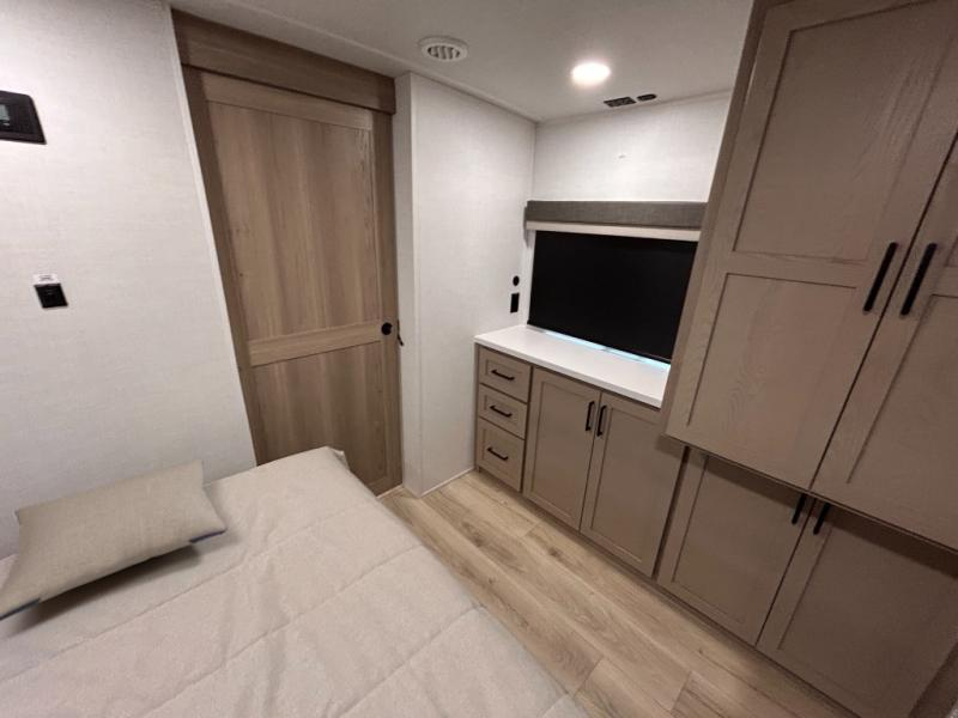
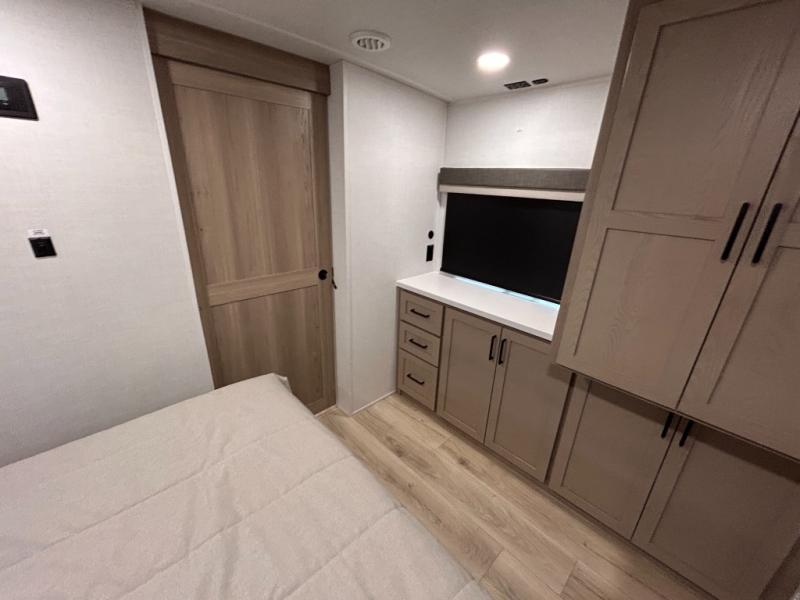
- pillow [0,457,229,622]
